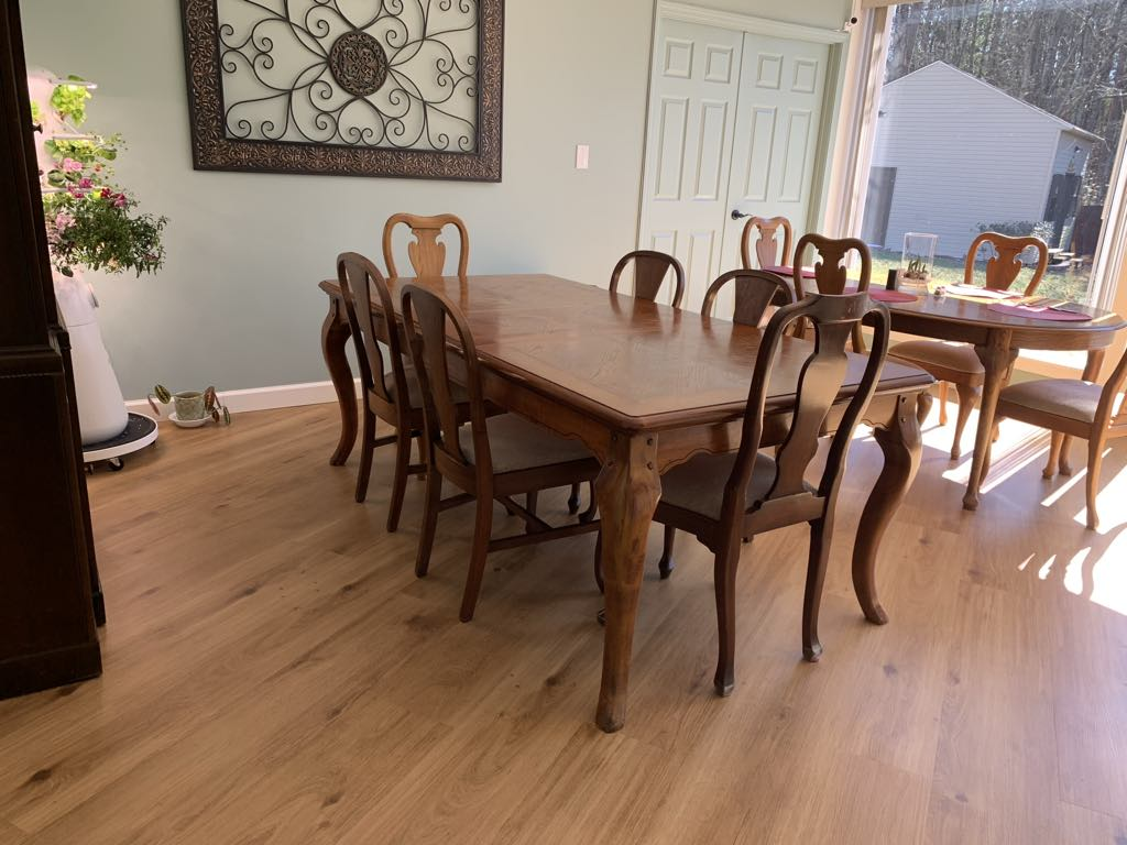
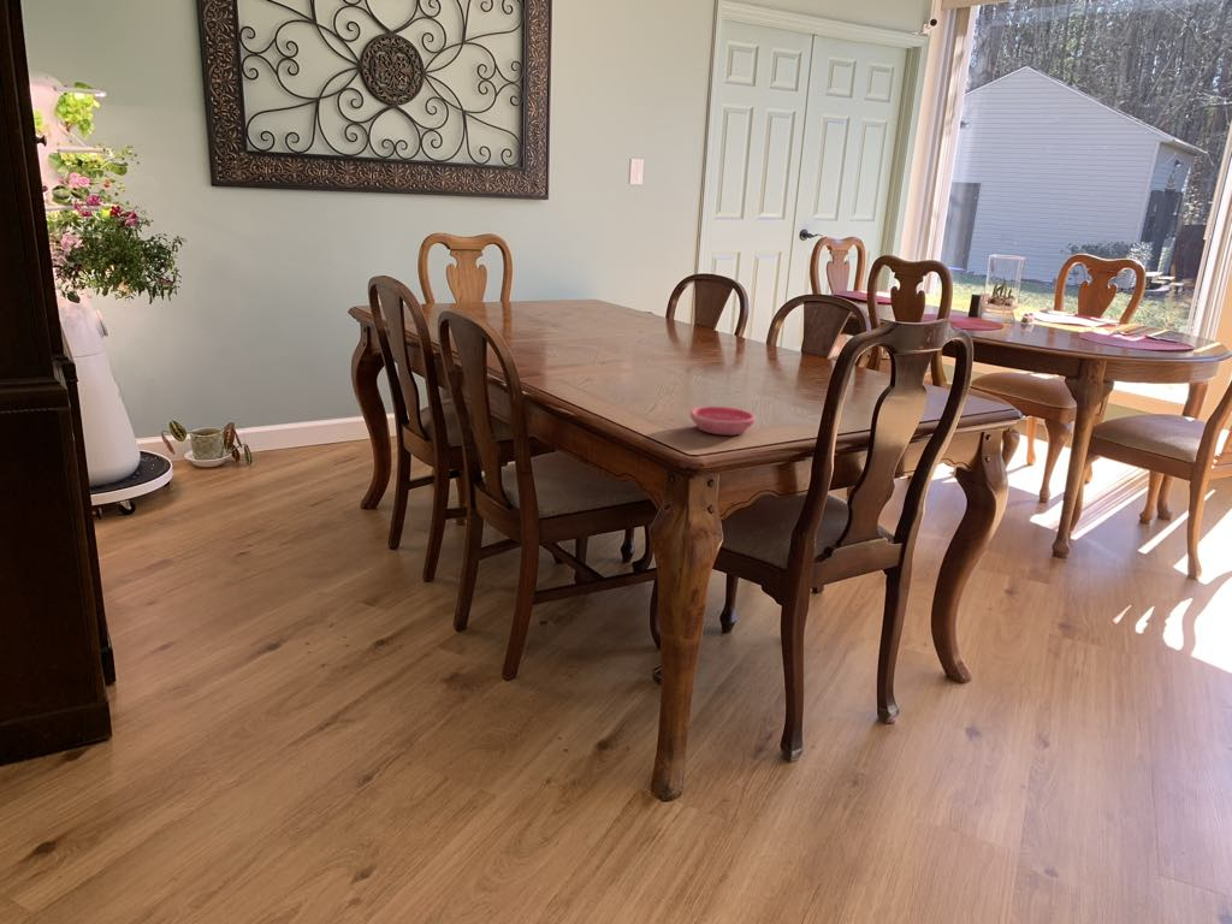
+ saucer [689,405,757,436]
